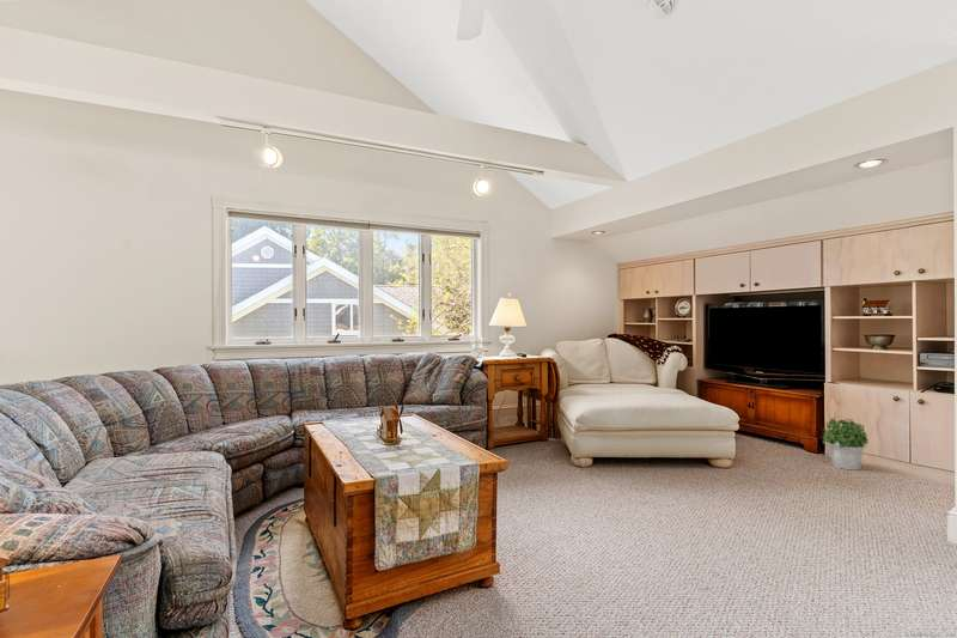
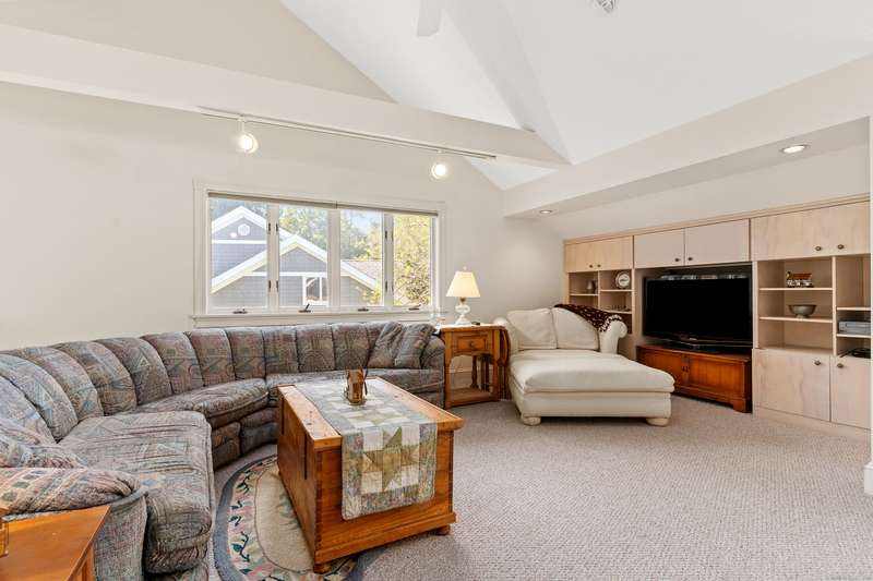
- potted plant [821,417,870,472]
